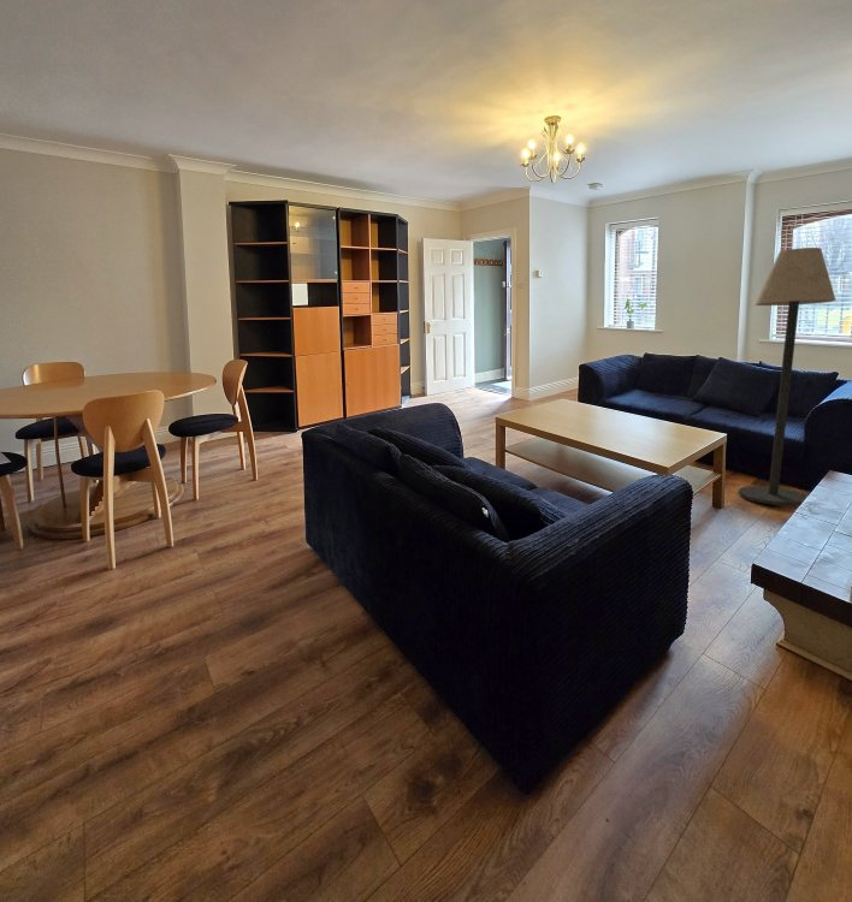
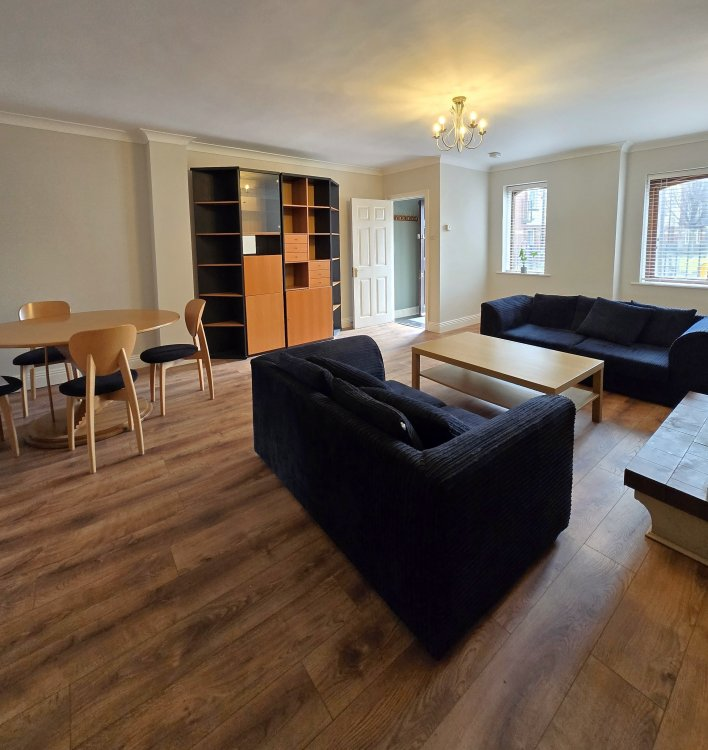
- floor lamp [738,247,838,506]
